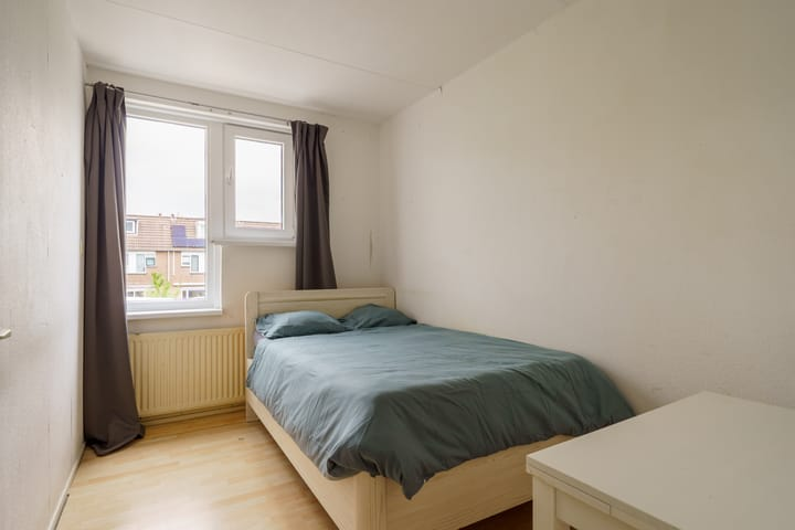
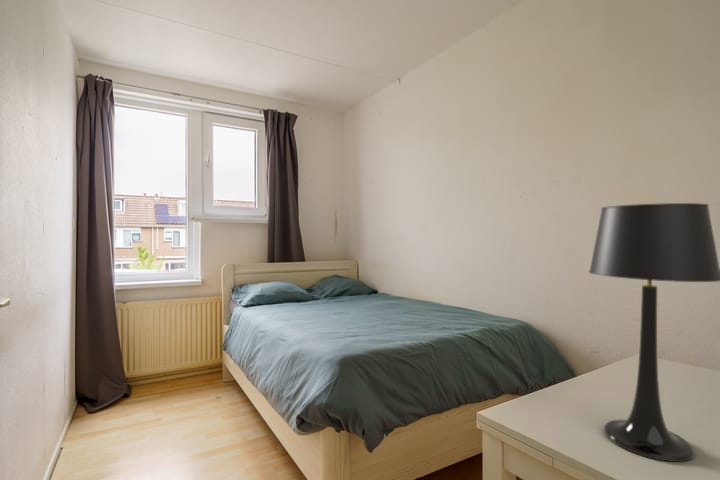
+ table lamp [588,202,720,463]
